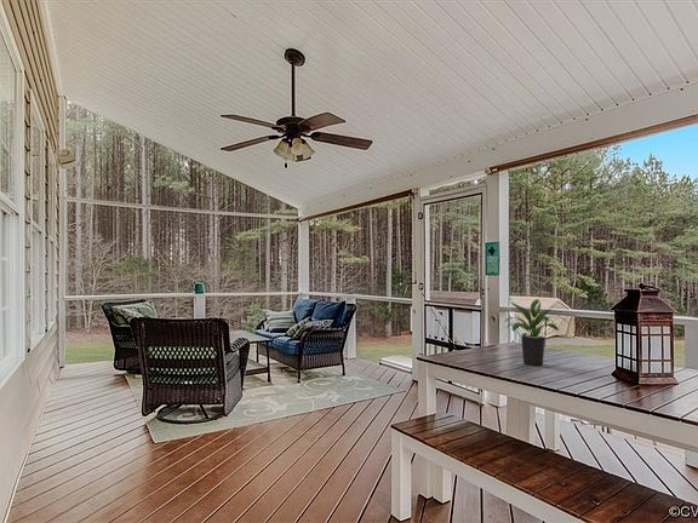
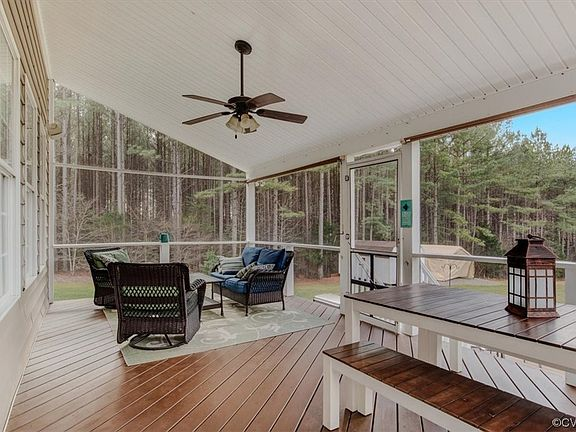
- potted plant [504,298,568,367]
